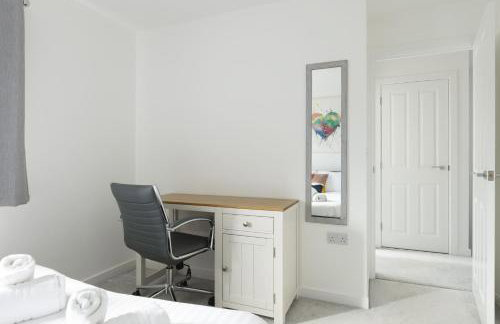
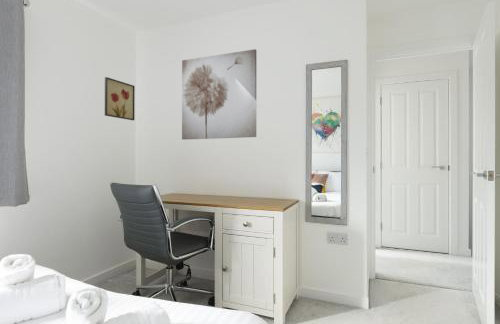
+ wall art [104,76,136,121]
+ wall art [181,48,257,140]
